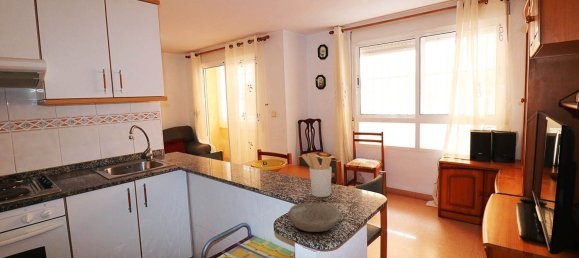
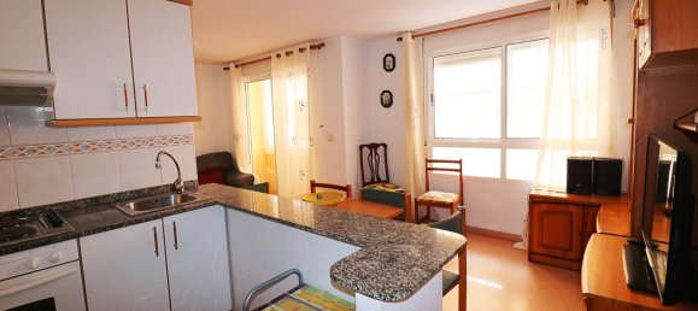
- bowl [287,202,342,233]
- utensil holder [301,152,333,198]
